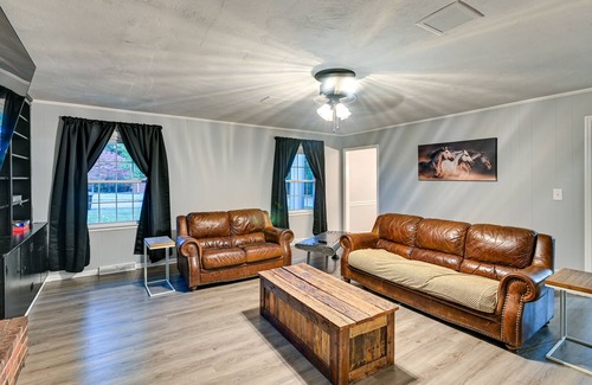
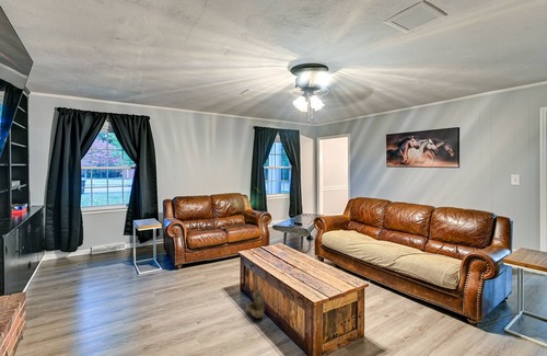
+ wall caddy [245,287,265,320]
